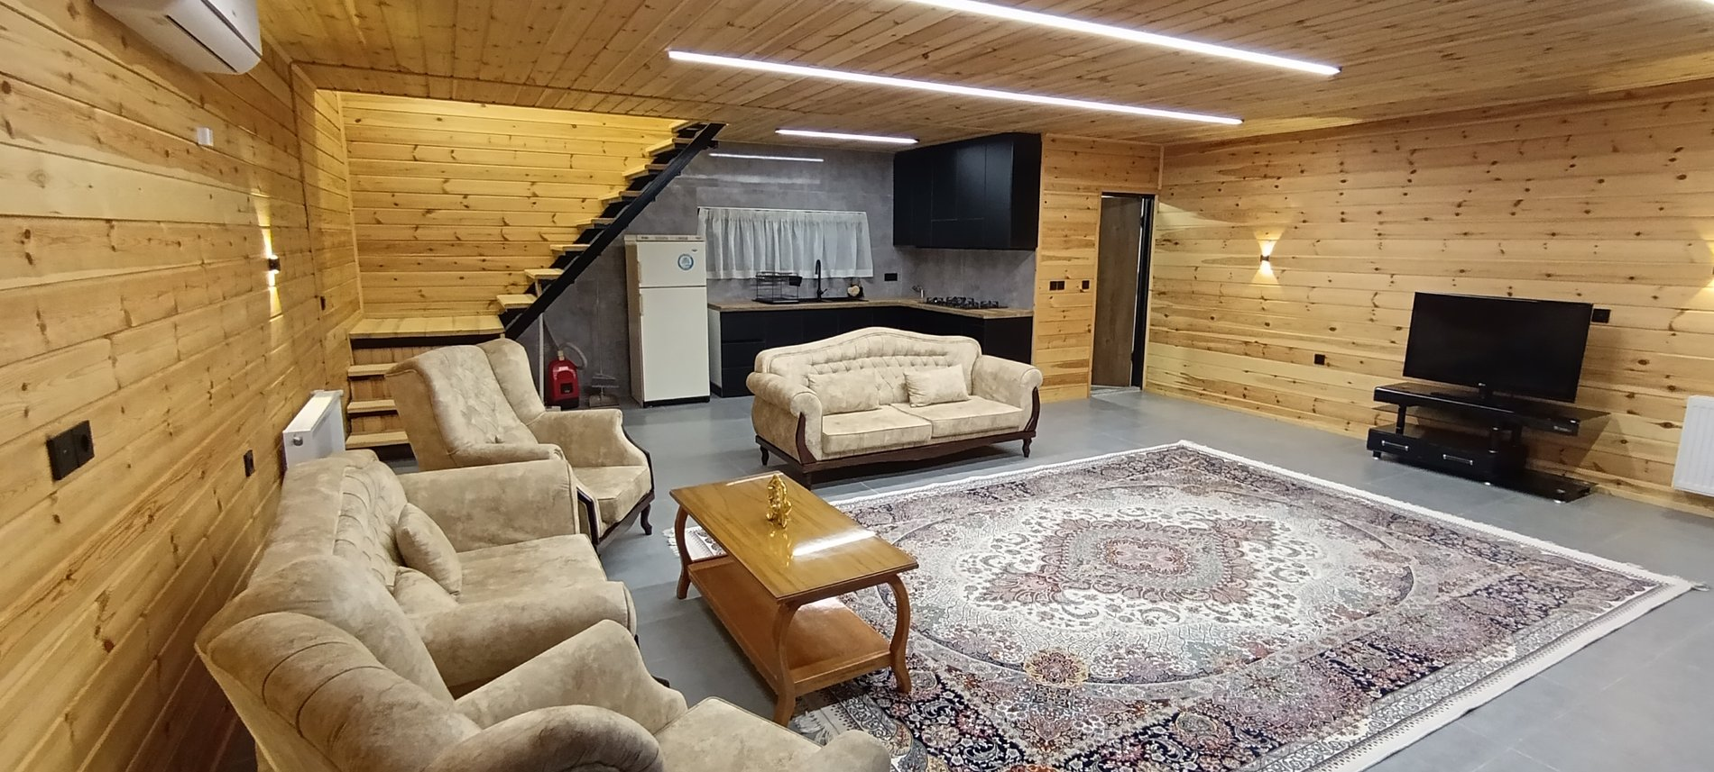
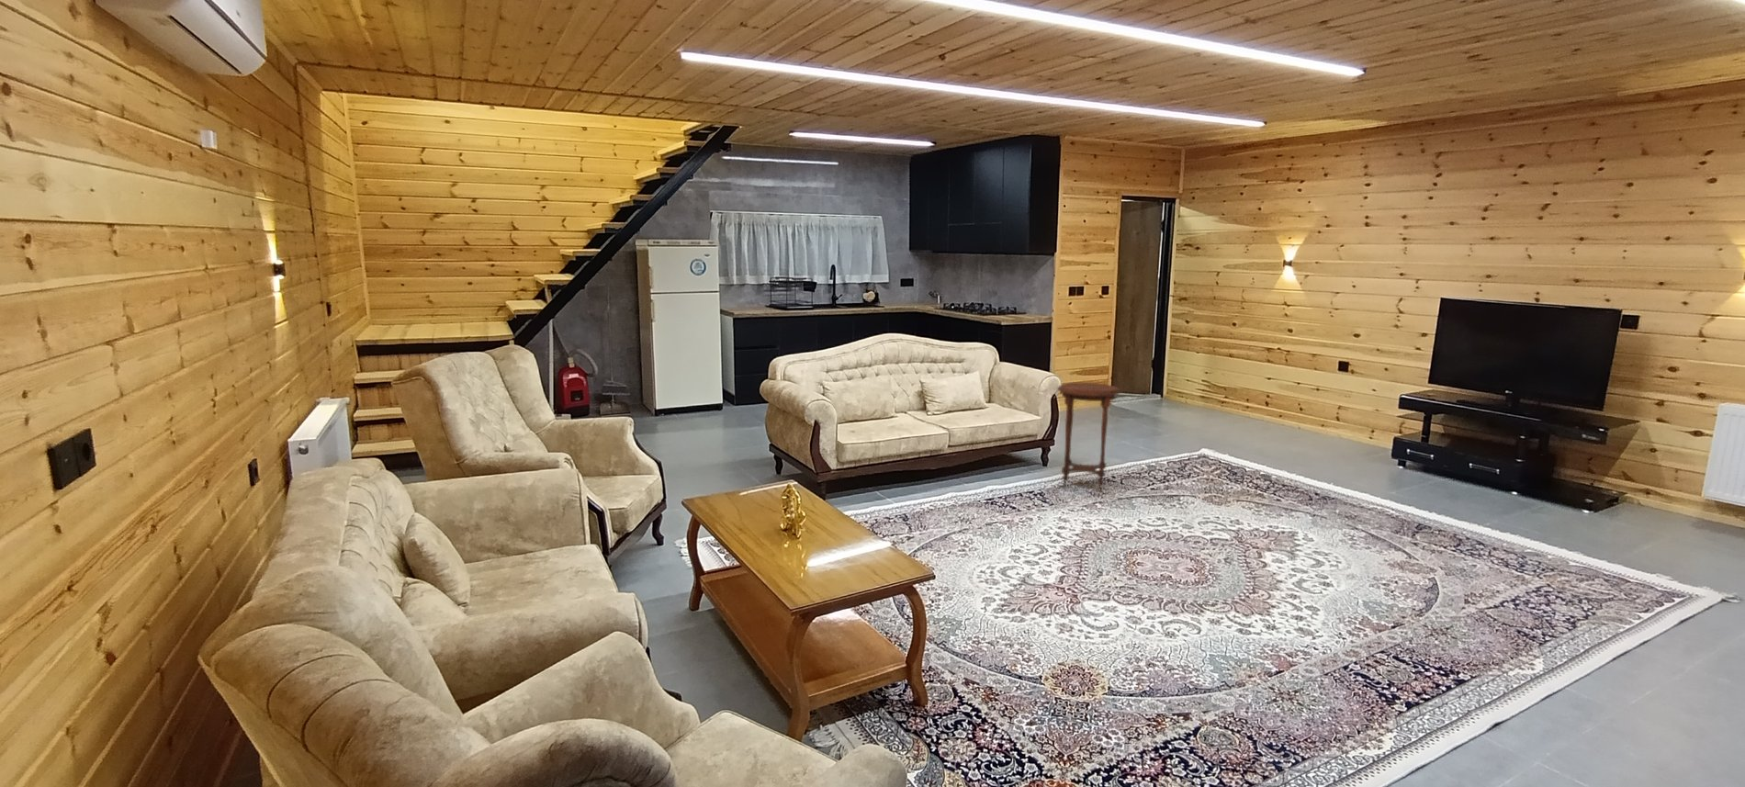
+ side table [1056,382,1122,492]
